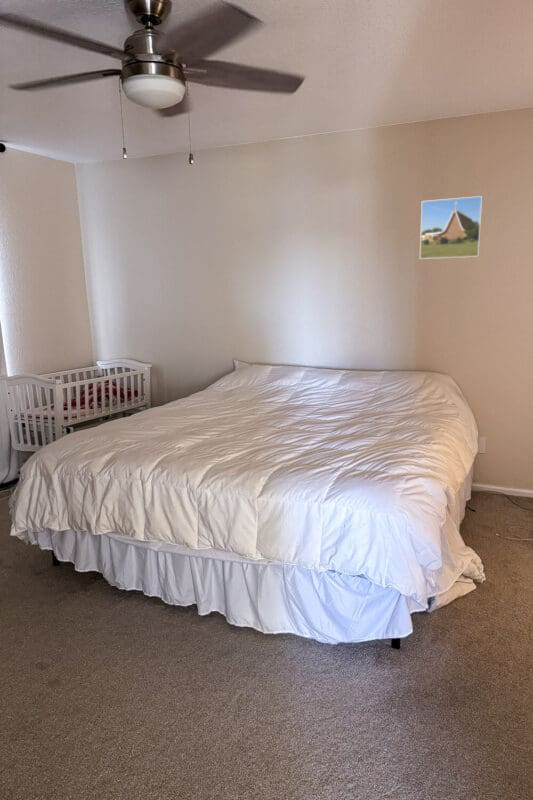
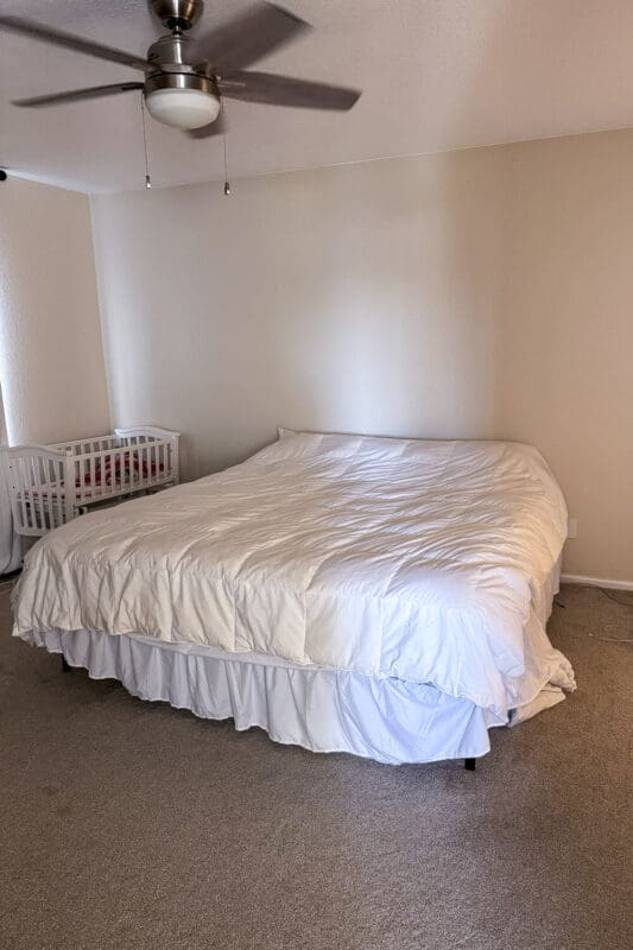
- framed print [419,195,483,260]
